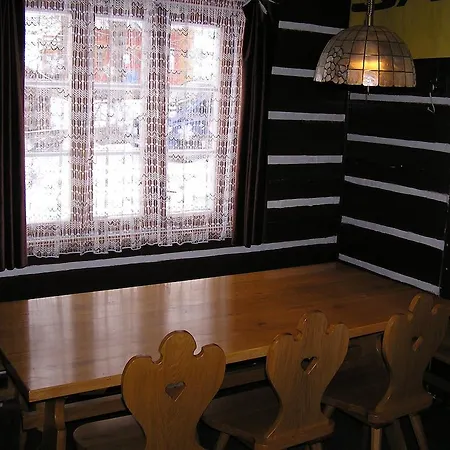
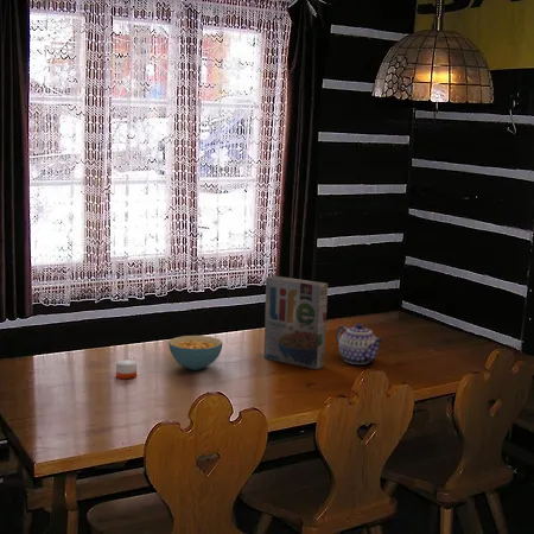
+ cereal box [262,275,329,370]
+ teapot [336,322,383,365]
+ candle [115,357,138,380]
+ cereal bowl [167,335,223,371]
